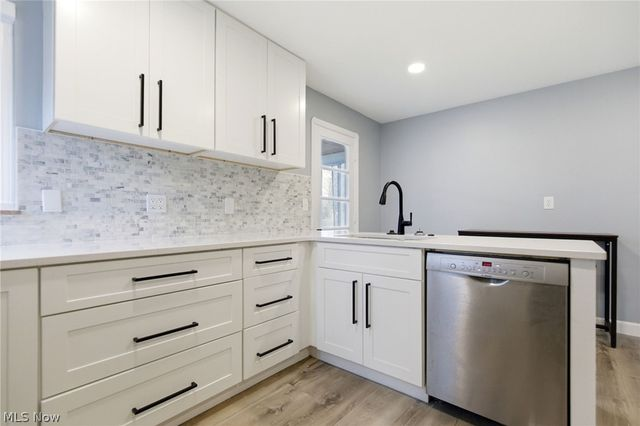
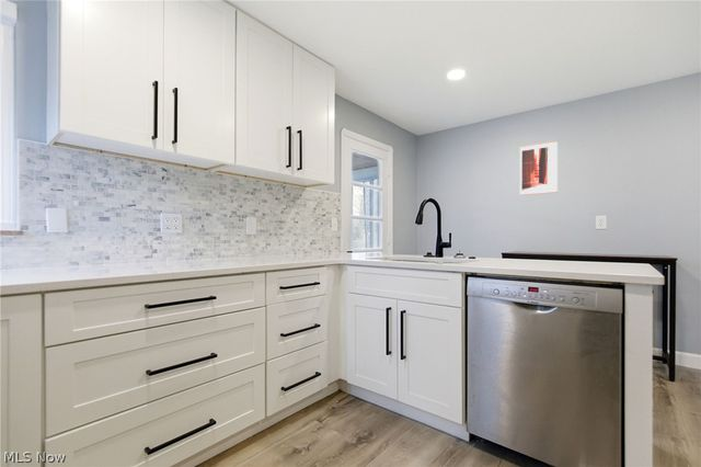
+ wall art [519,140,559,196]
